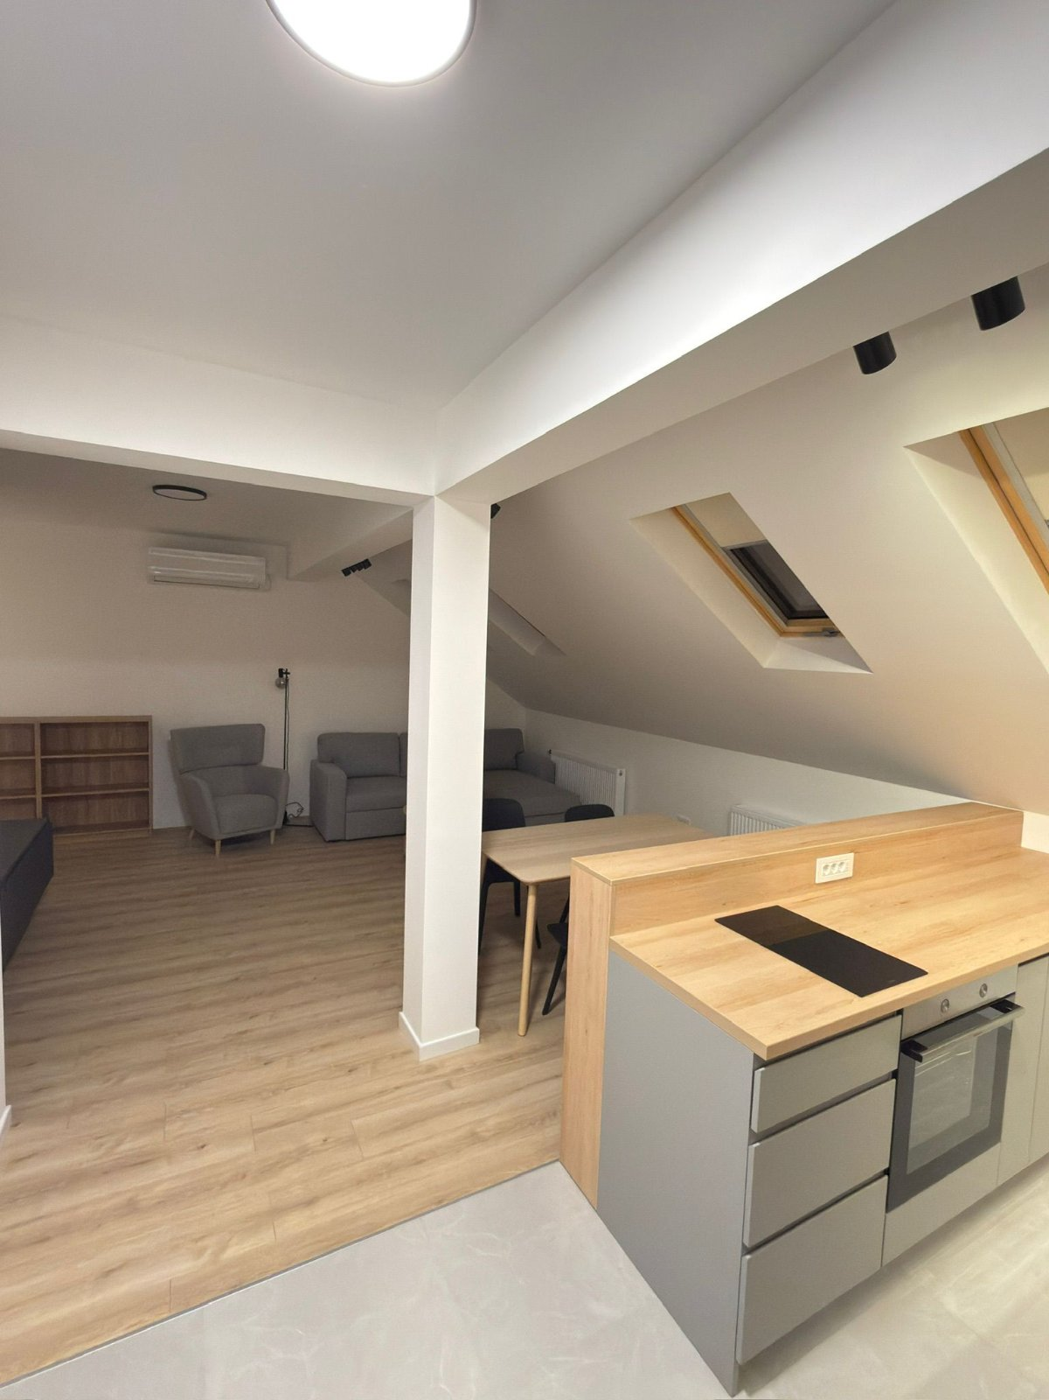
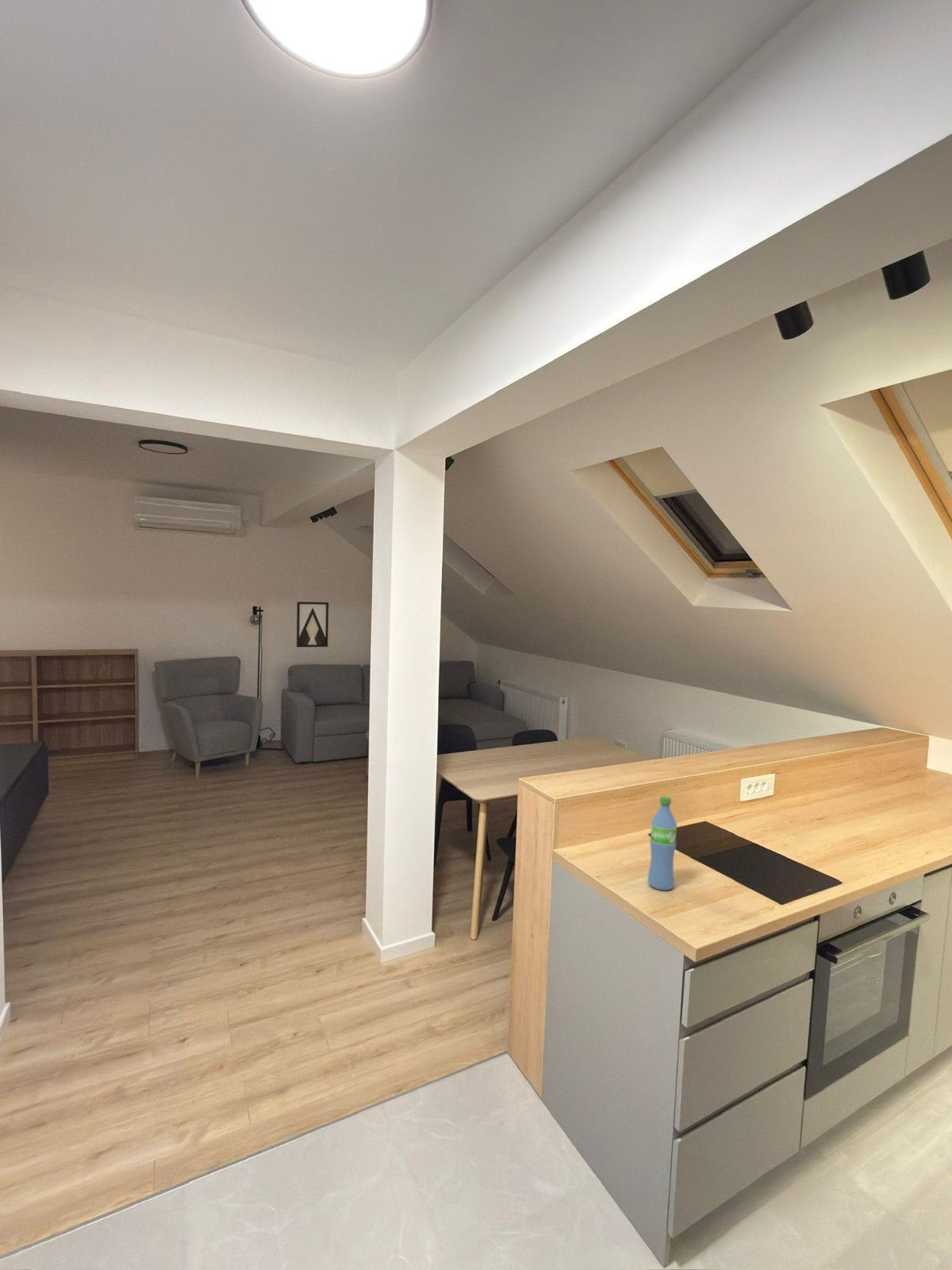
+ water bottle [647,795,678,891]
+ wall art [296,601,329,648]
